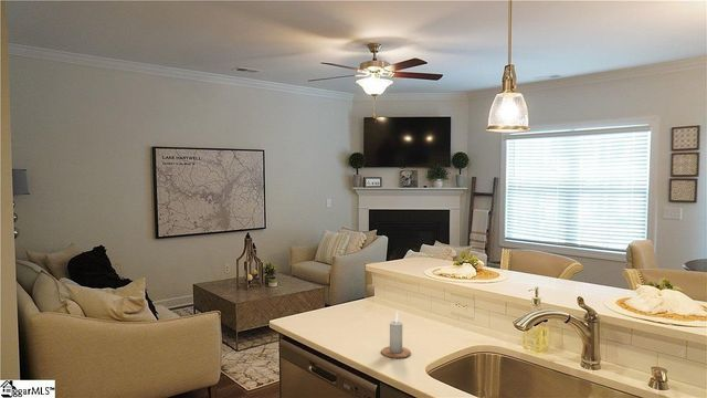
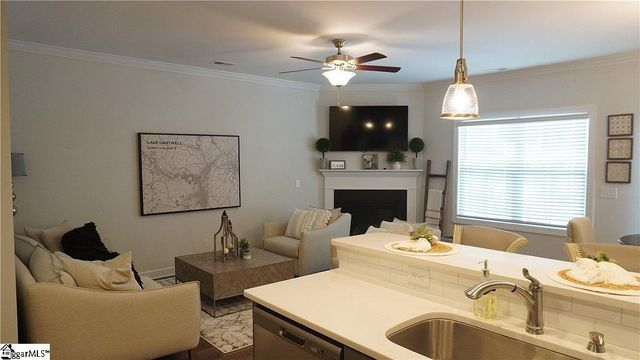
- candle [380,311,412,359]
